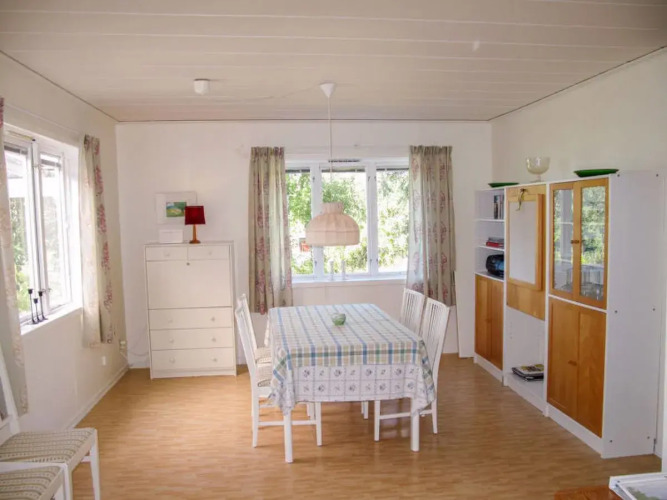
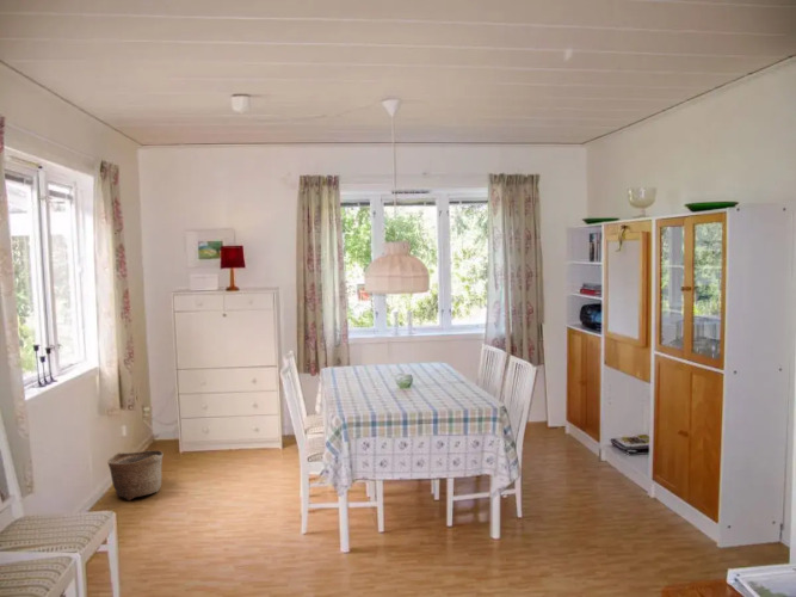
+ basket [106,449,165,501]
